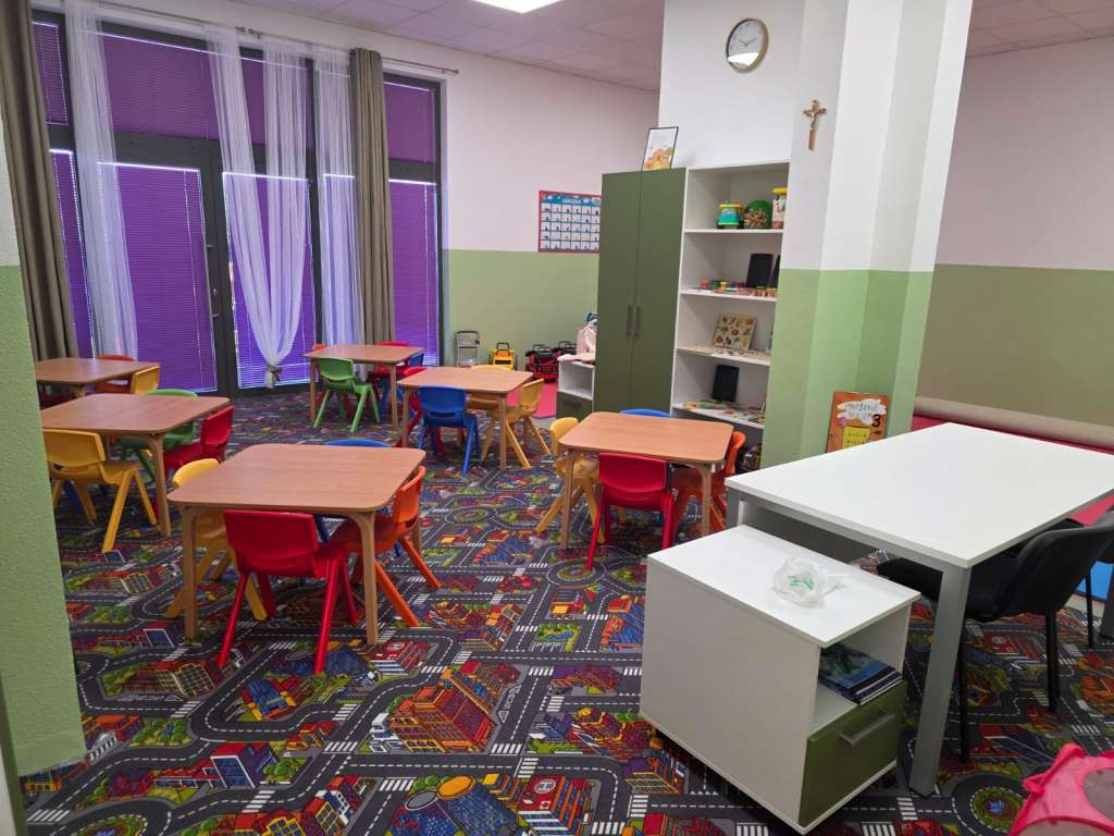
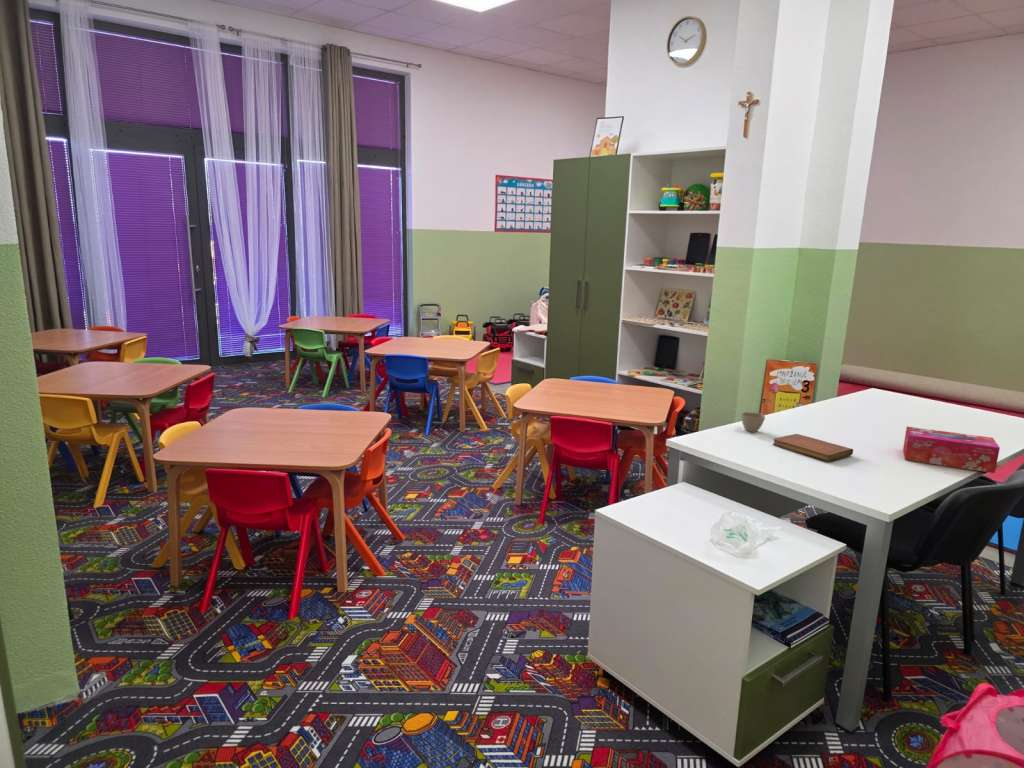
+ flower pot [740,411,766,433]
+ notebook [772,433,854,462]
+ tissue box [902,426,1001,474]
